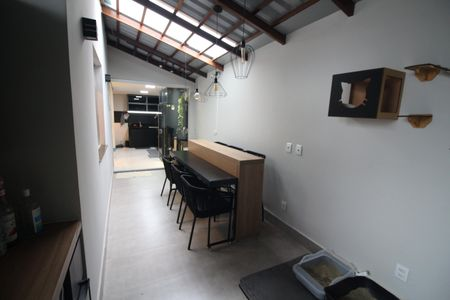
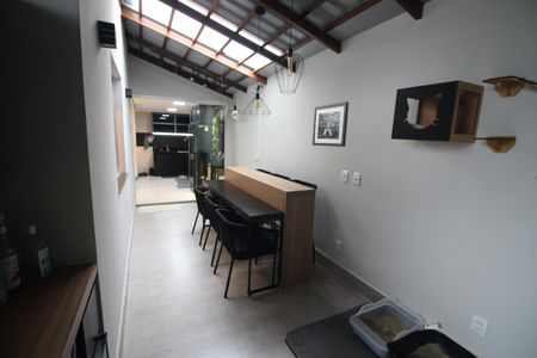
+ wall art [311,100,350,148]
